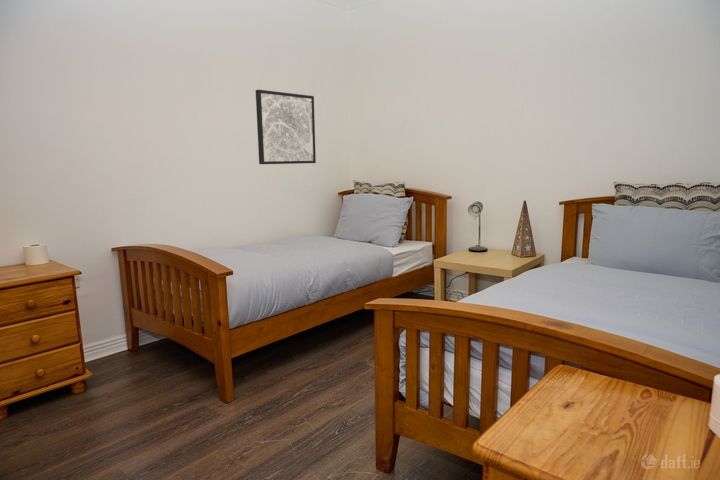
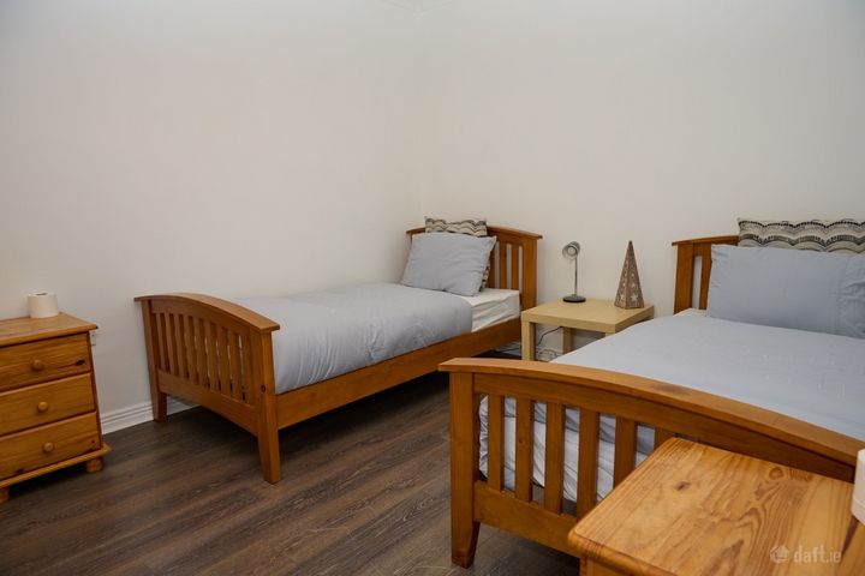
- wall art [255,89,317,165]
